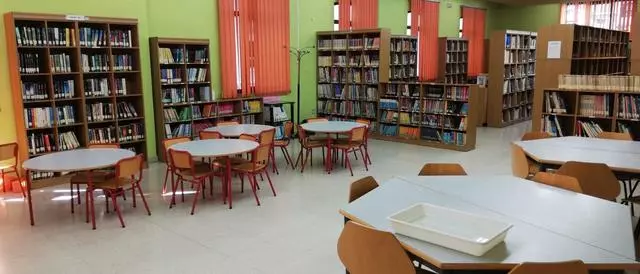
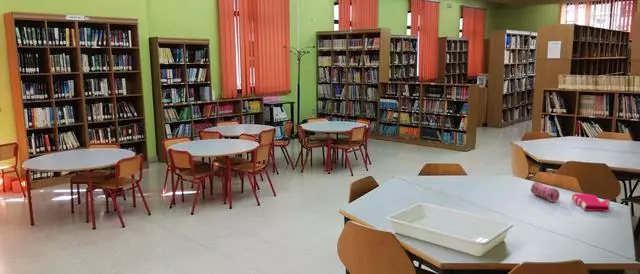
+ book [571,192,611,212]
+ pencil case [530,181,560,203]
